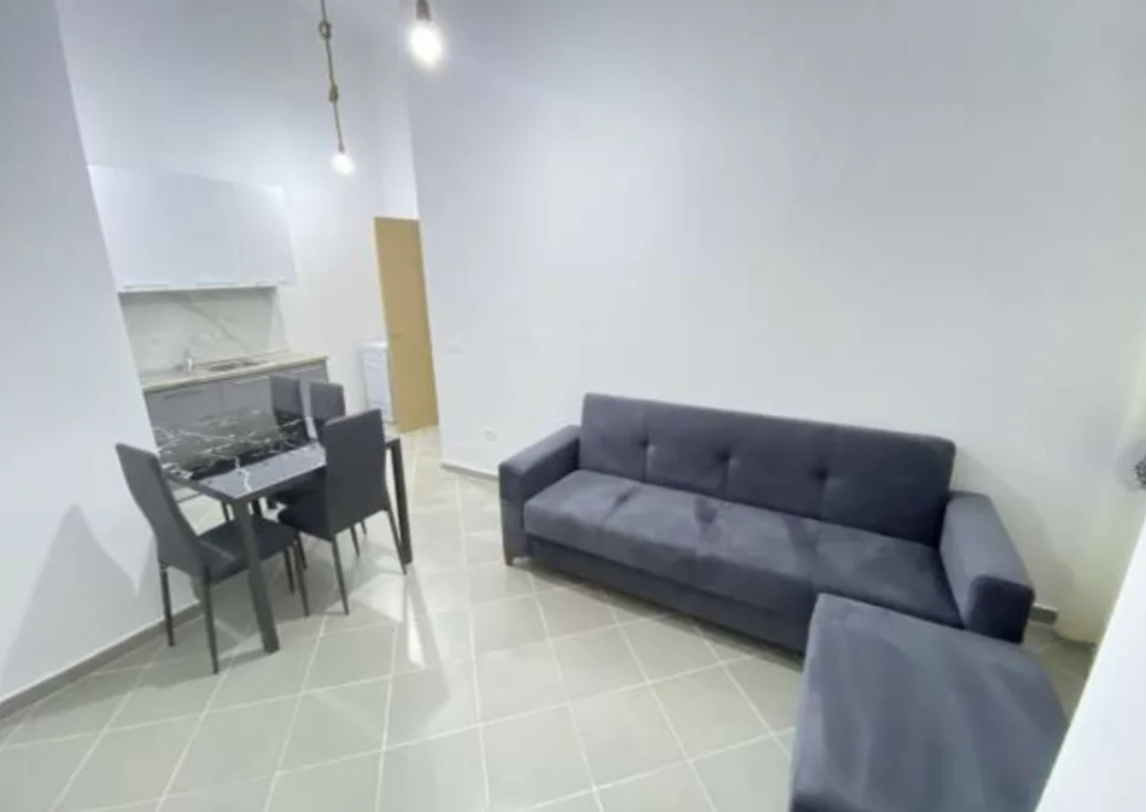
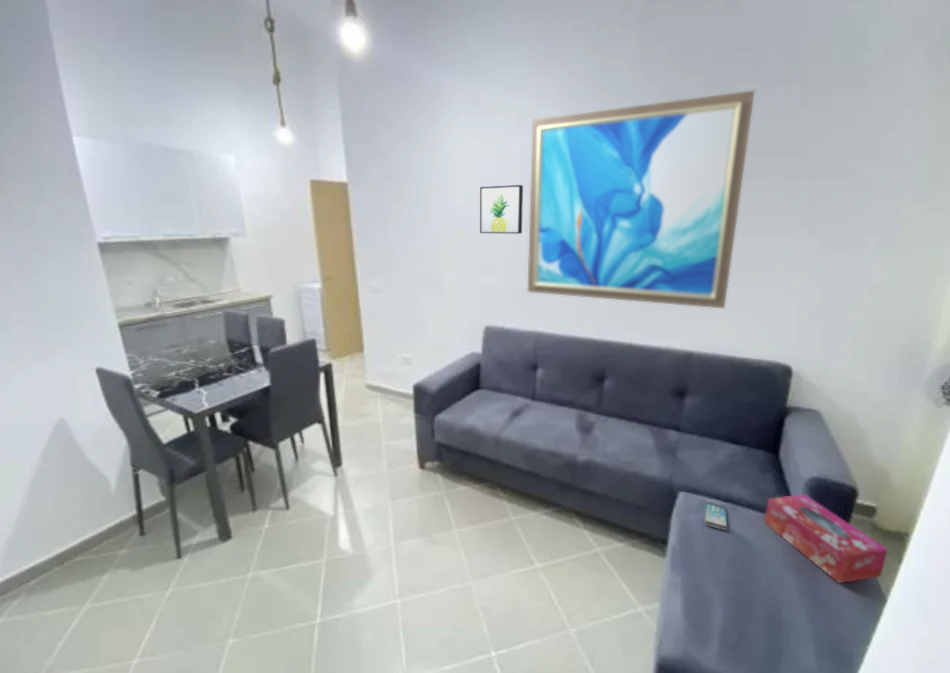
+ tissue box [763,493,889,584]
+ wall art [527,89,756,309]
+ wall art [479,184,524,235]
+ smartphone [704,501,728,531]
